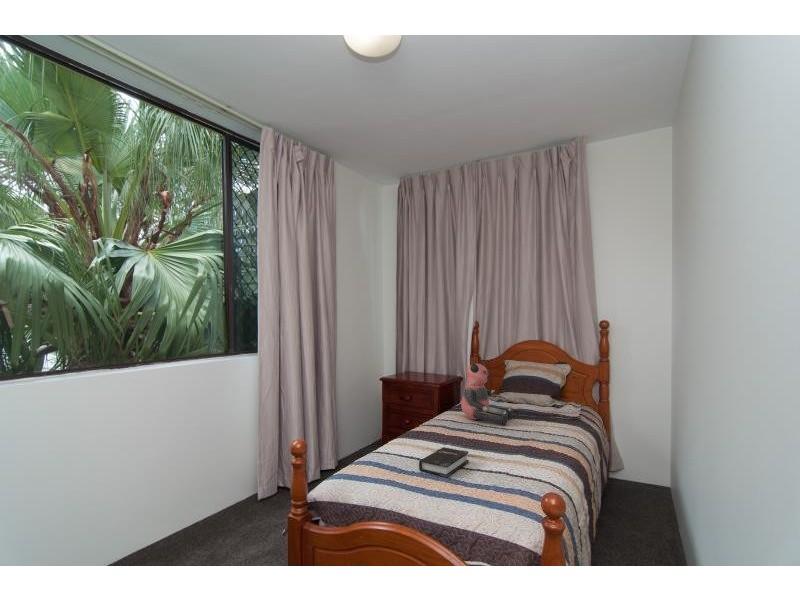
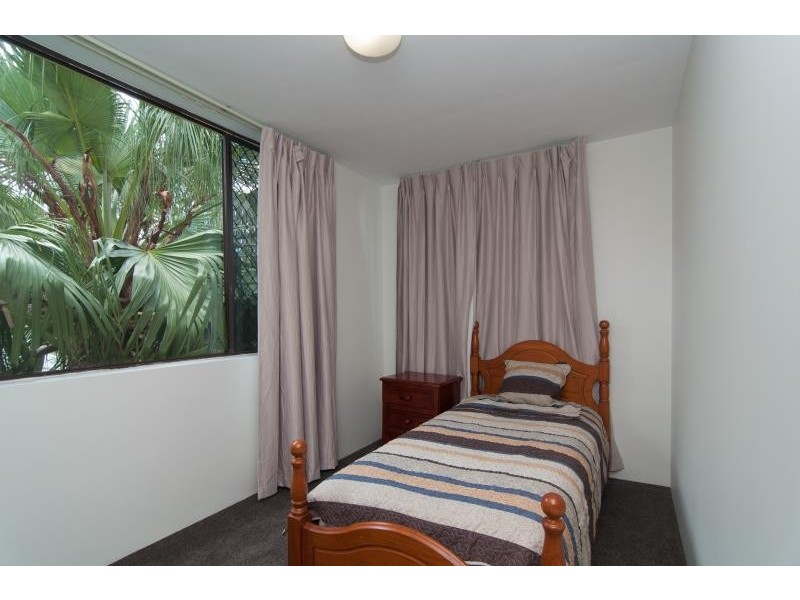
- hardback book [418,446,470,478]
- bear [460,360,514,426]
